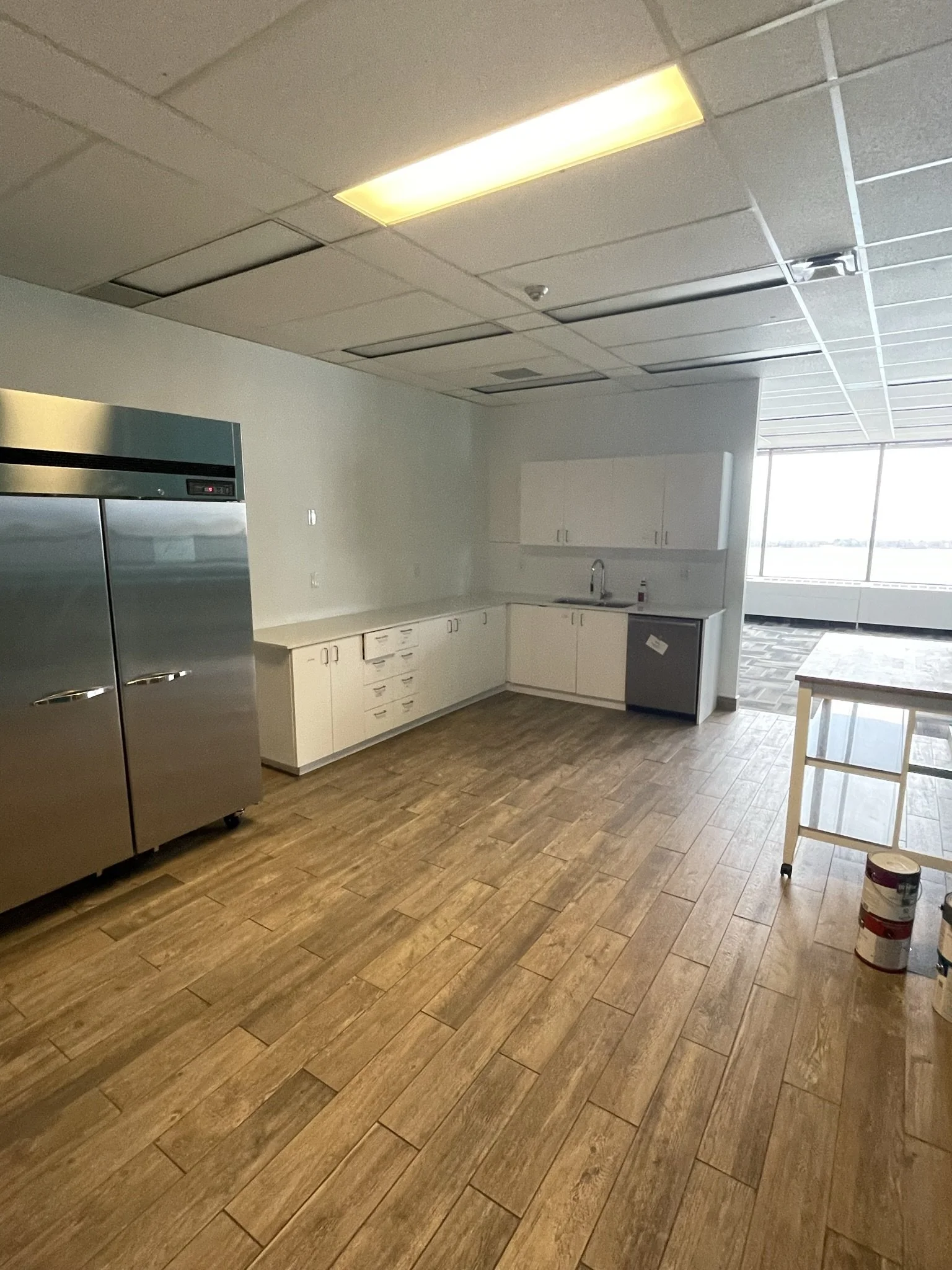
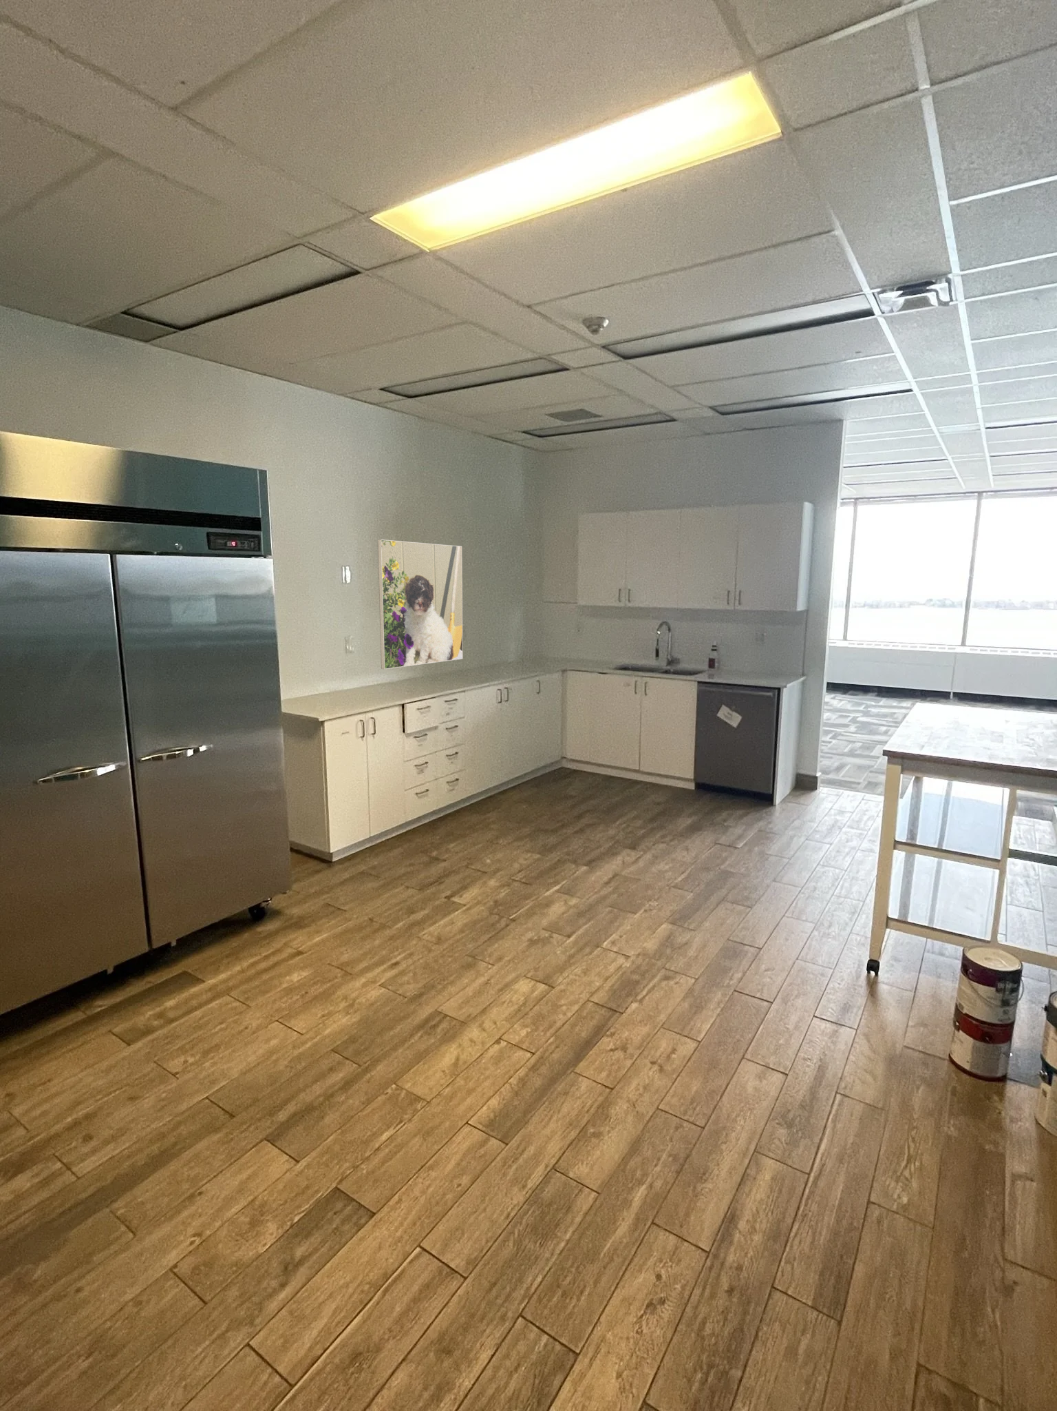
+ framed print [378,539,464,670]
